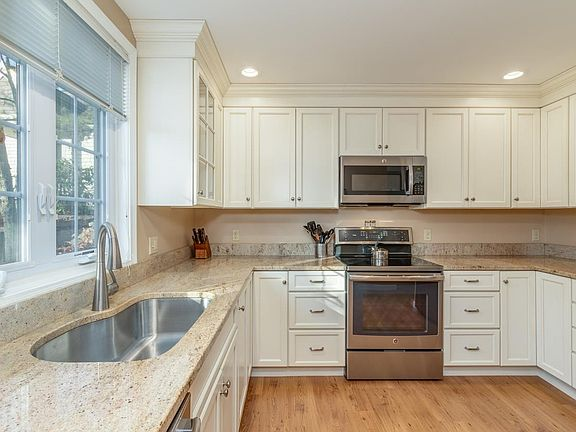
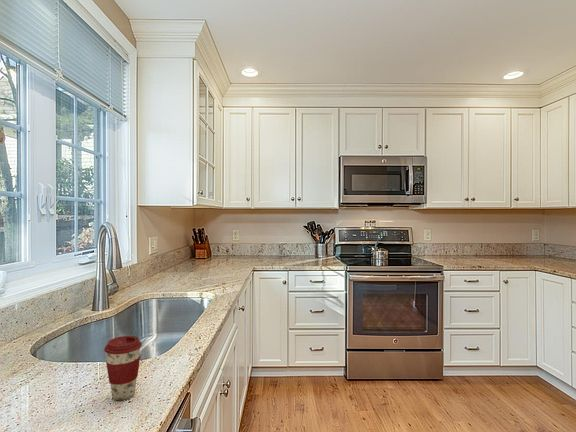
+ coffee cup [103,335,143,401]
